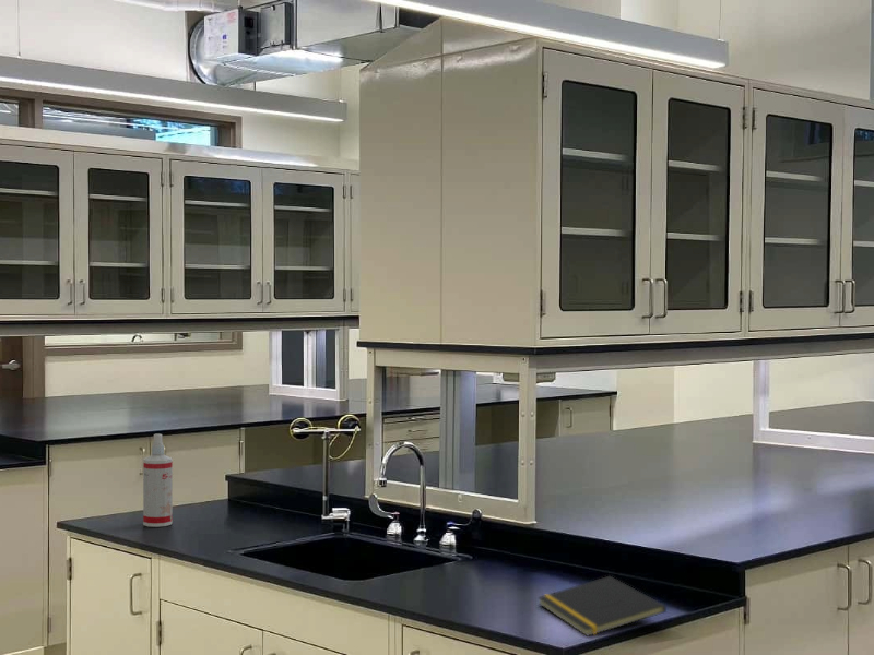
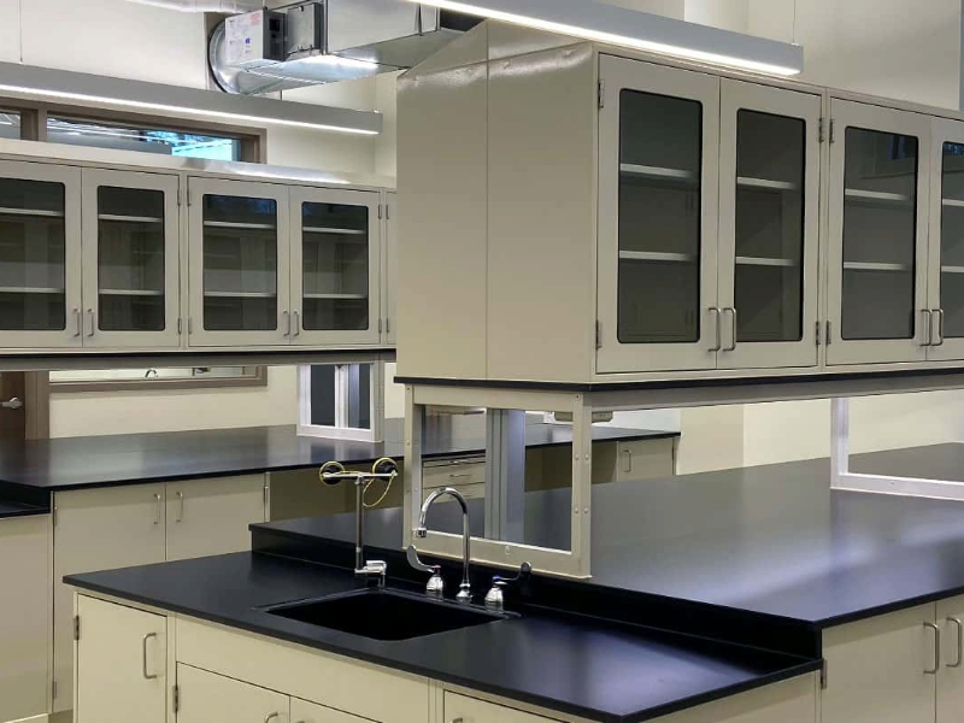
- notepad [536,575,668,638]
- spray bottle [142,433,174,528]
